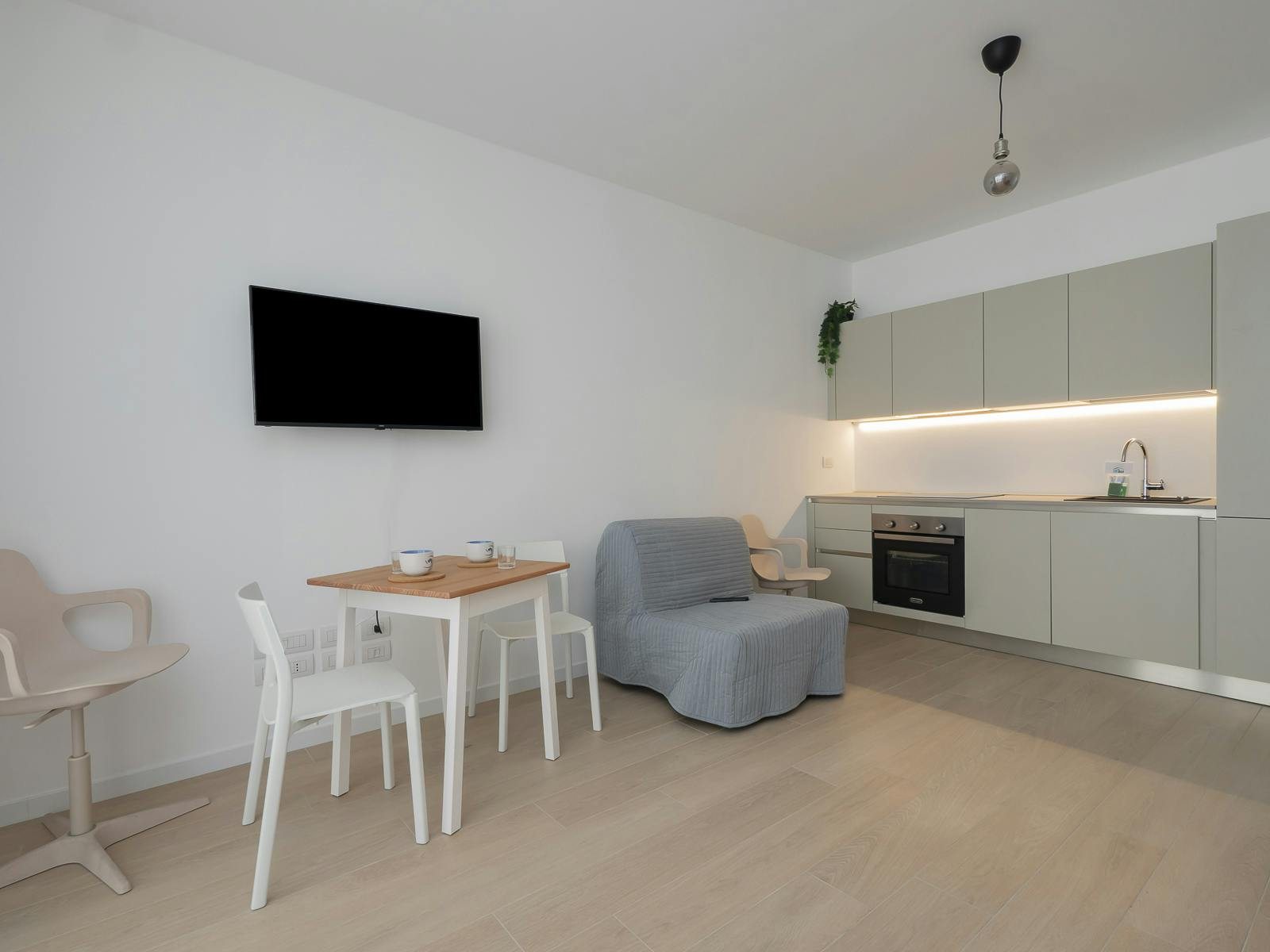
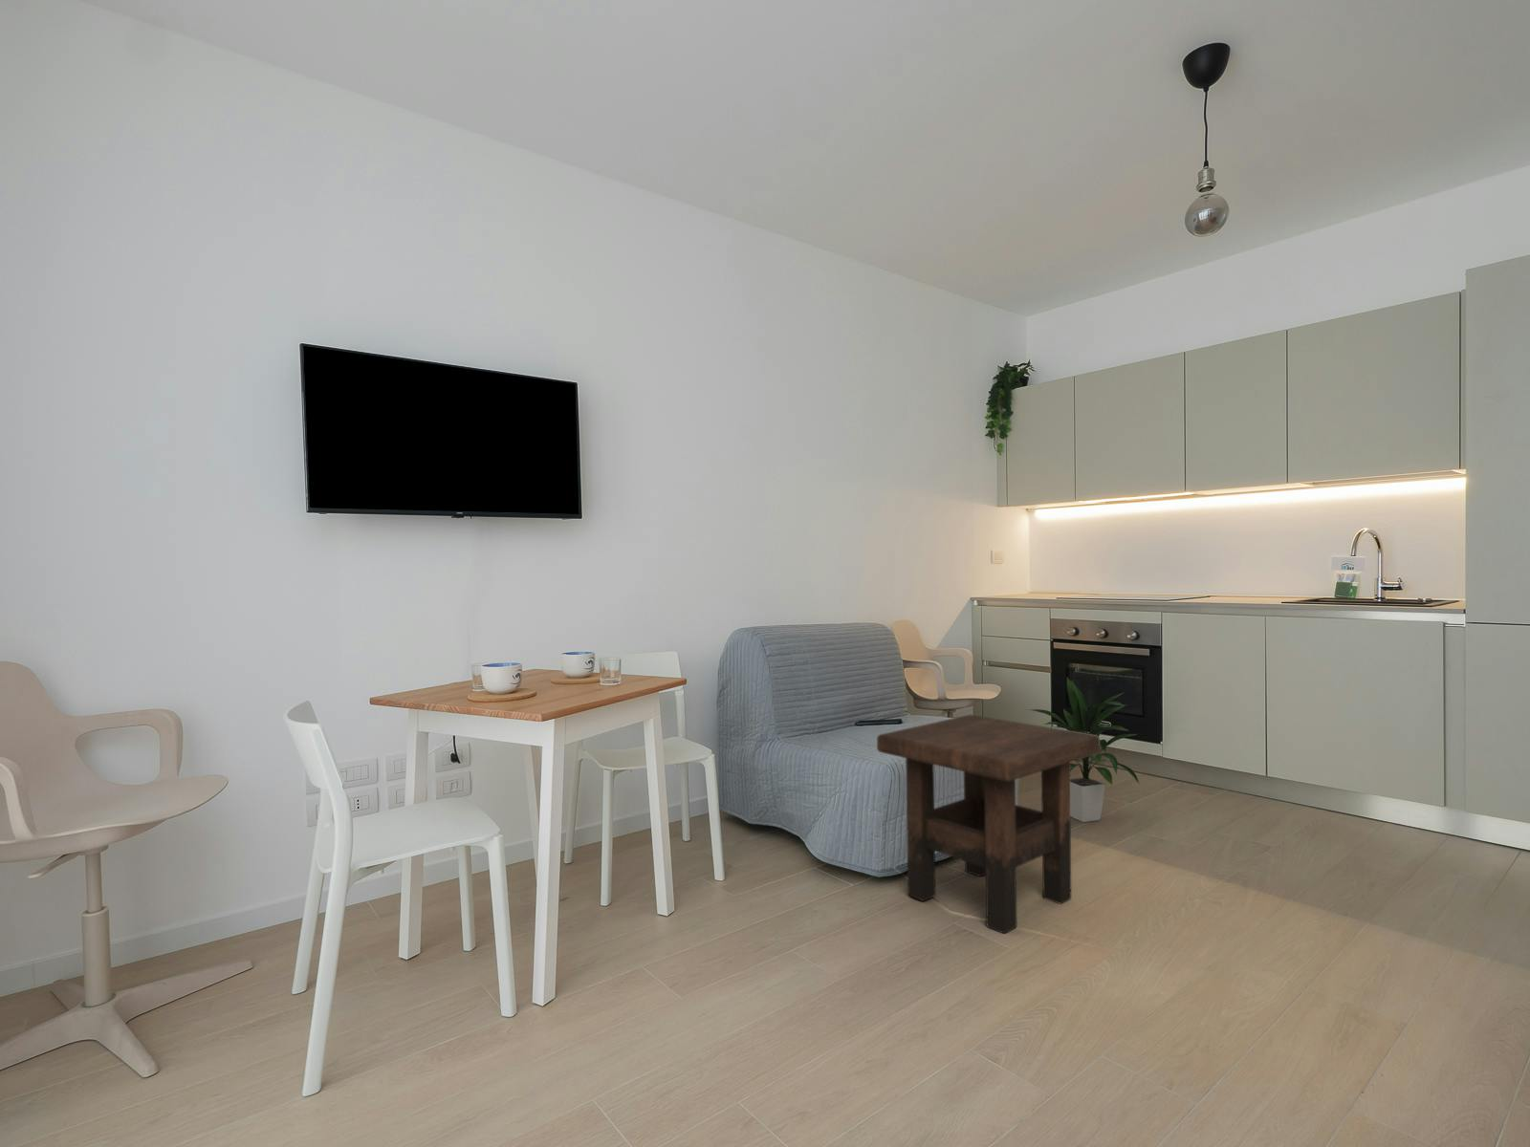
+ indoor plant [1026,677,1141,823]
+ side table [876,714,1101,935]
